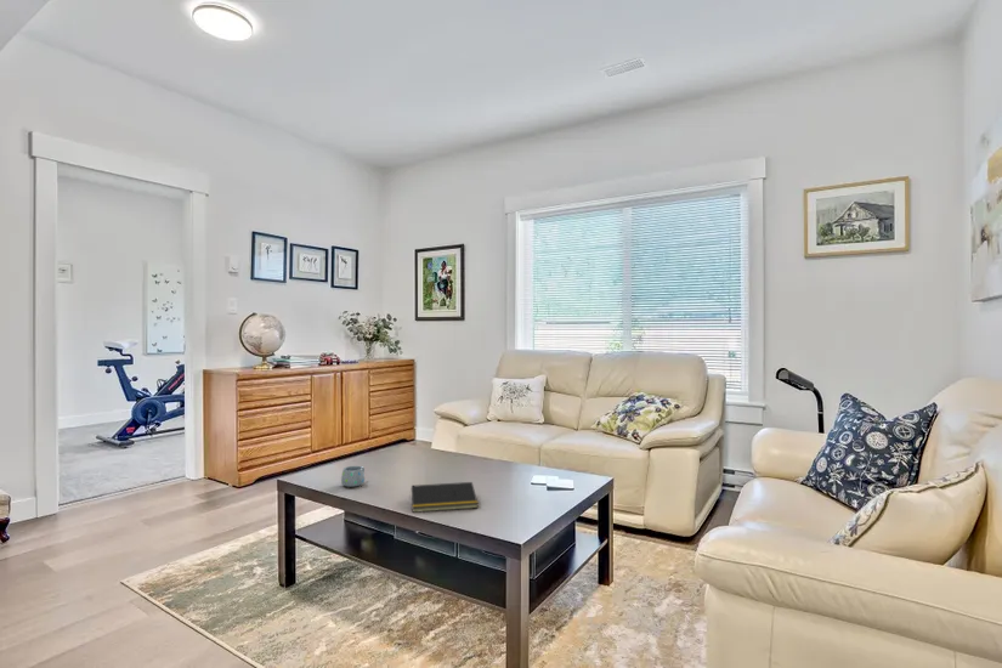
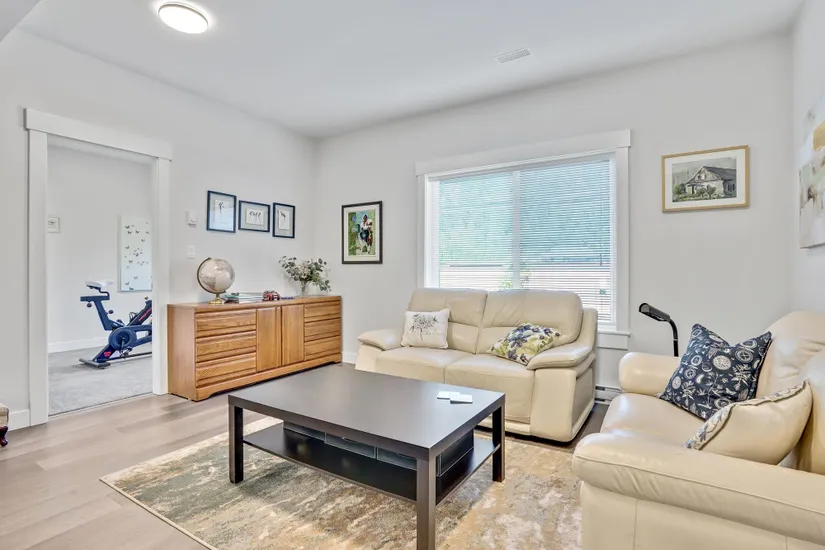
- notepad [408,481,480,514]
- mug [340,465,366,488]
